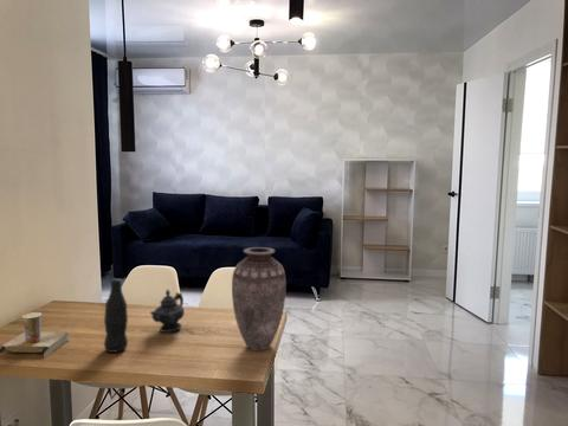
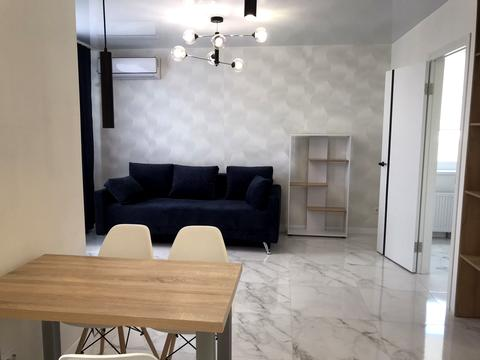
- cup [0,311,70,359]
- bottle [103,278,129,354]
- vase [231,246,288,351]
- teapot [149,289,186,334]
